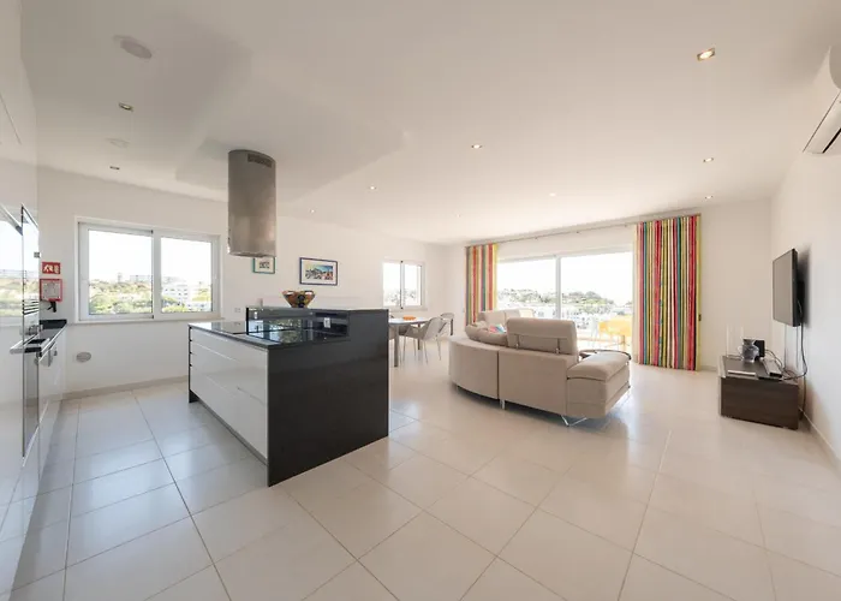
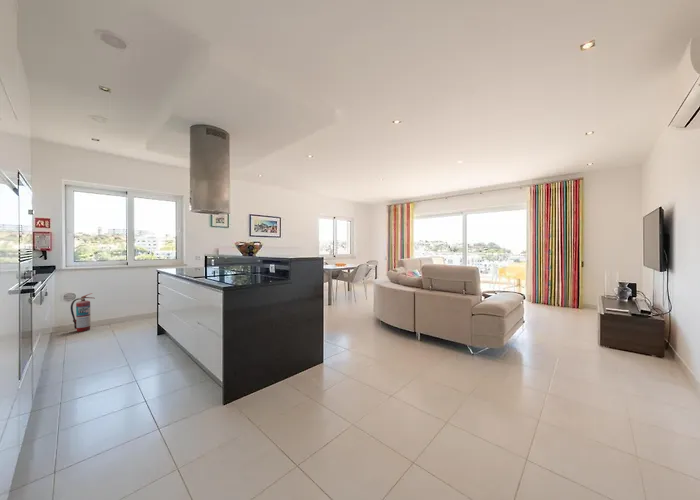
+ fire extinguisher [70,293,96,333]
